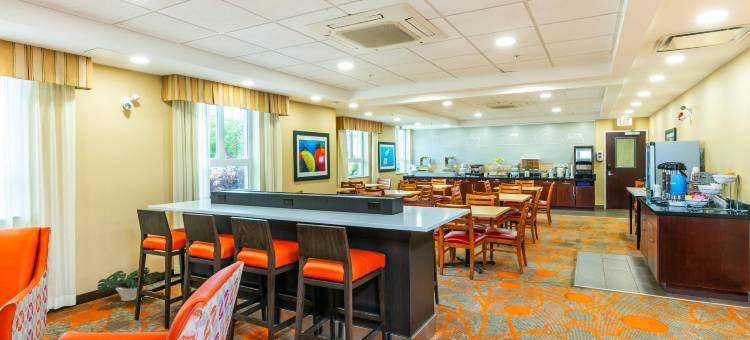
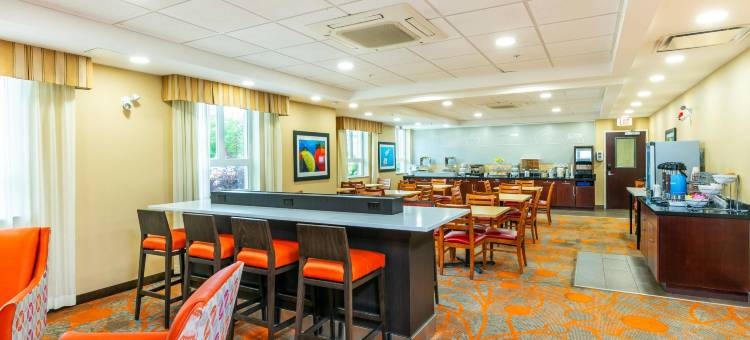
- potted plant [96,267,166,302]
